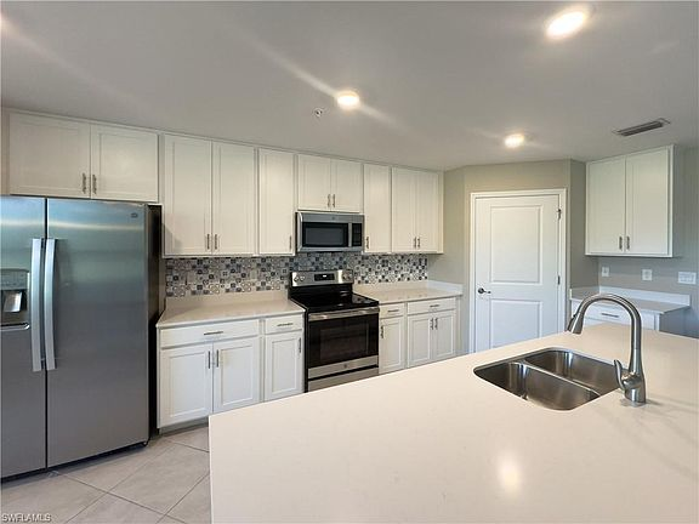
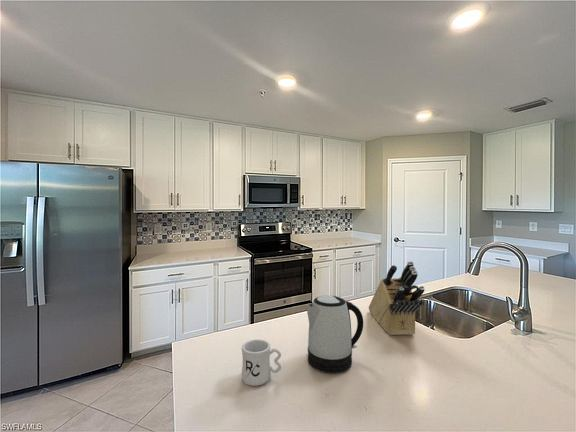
+ knife block [368,260,426,336]
+ kettle [305,295,364,374]
+ mug [240,338,282,387]
